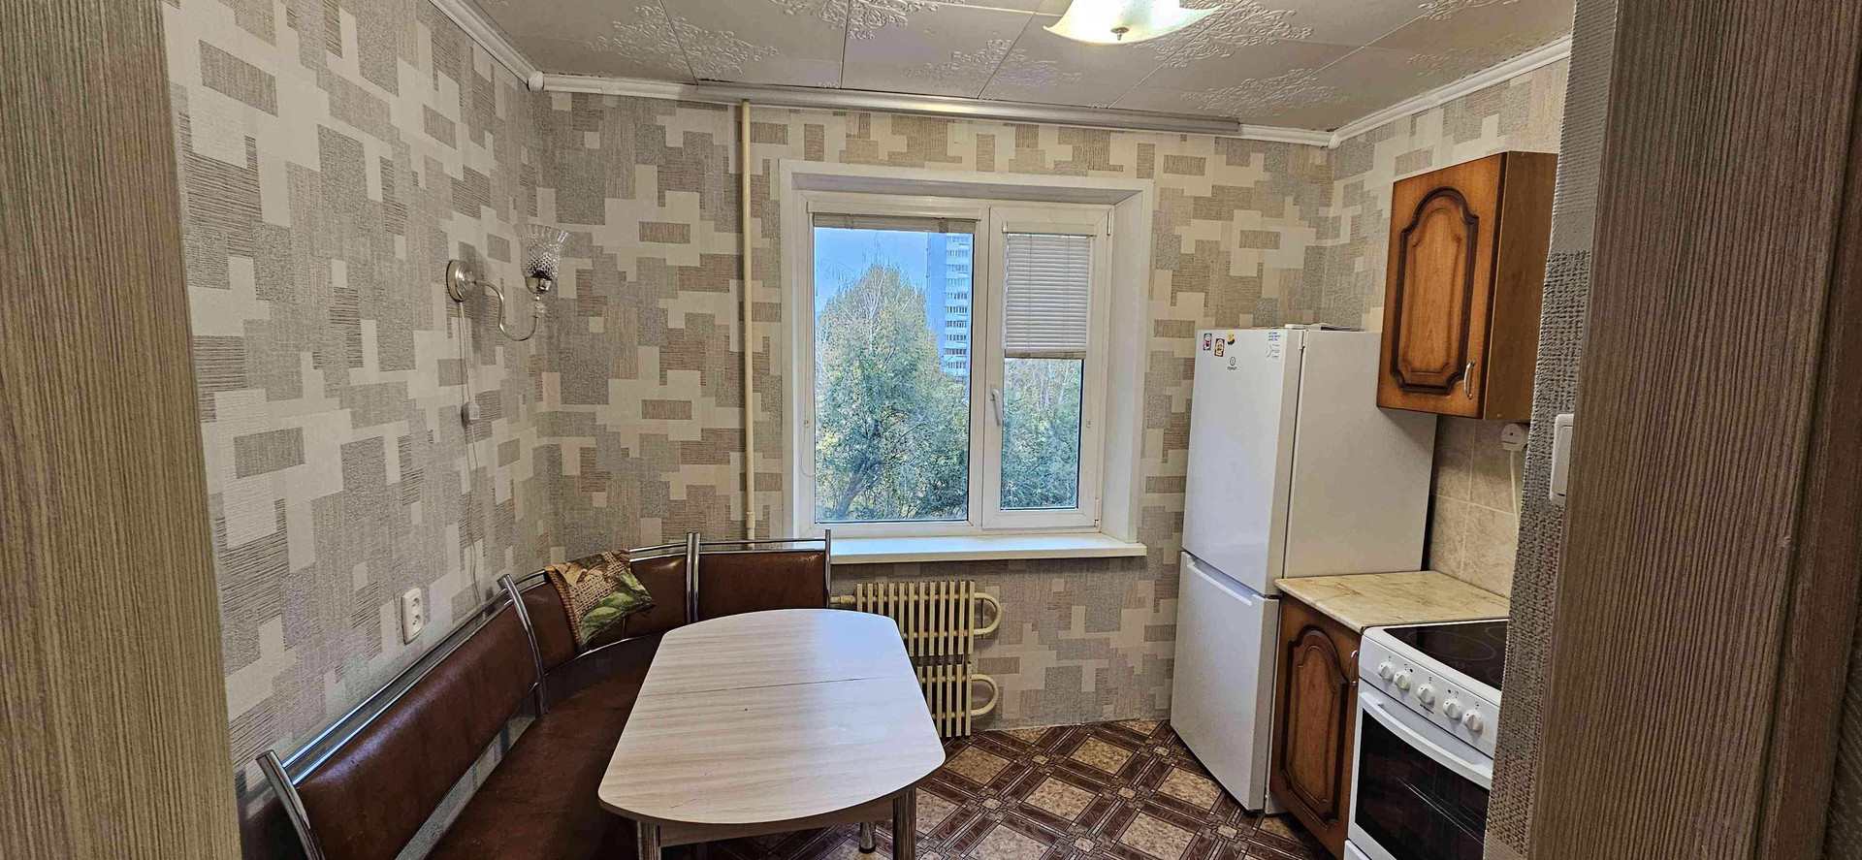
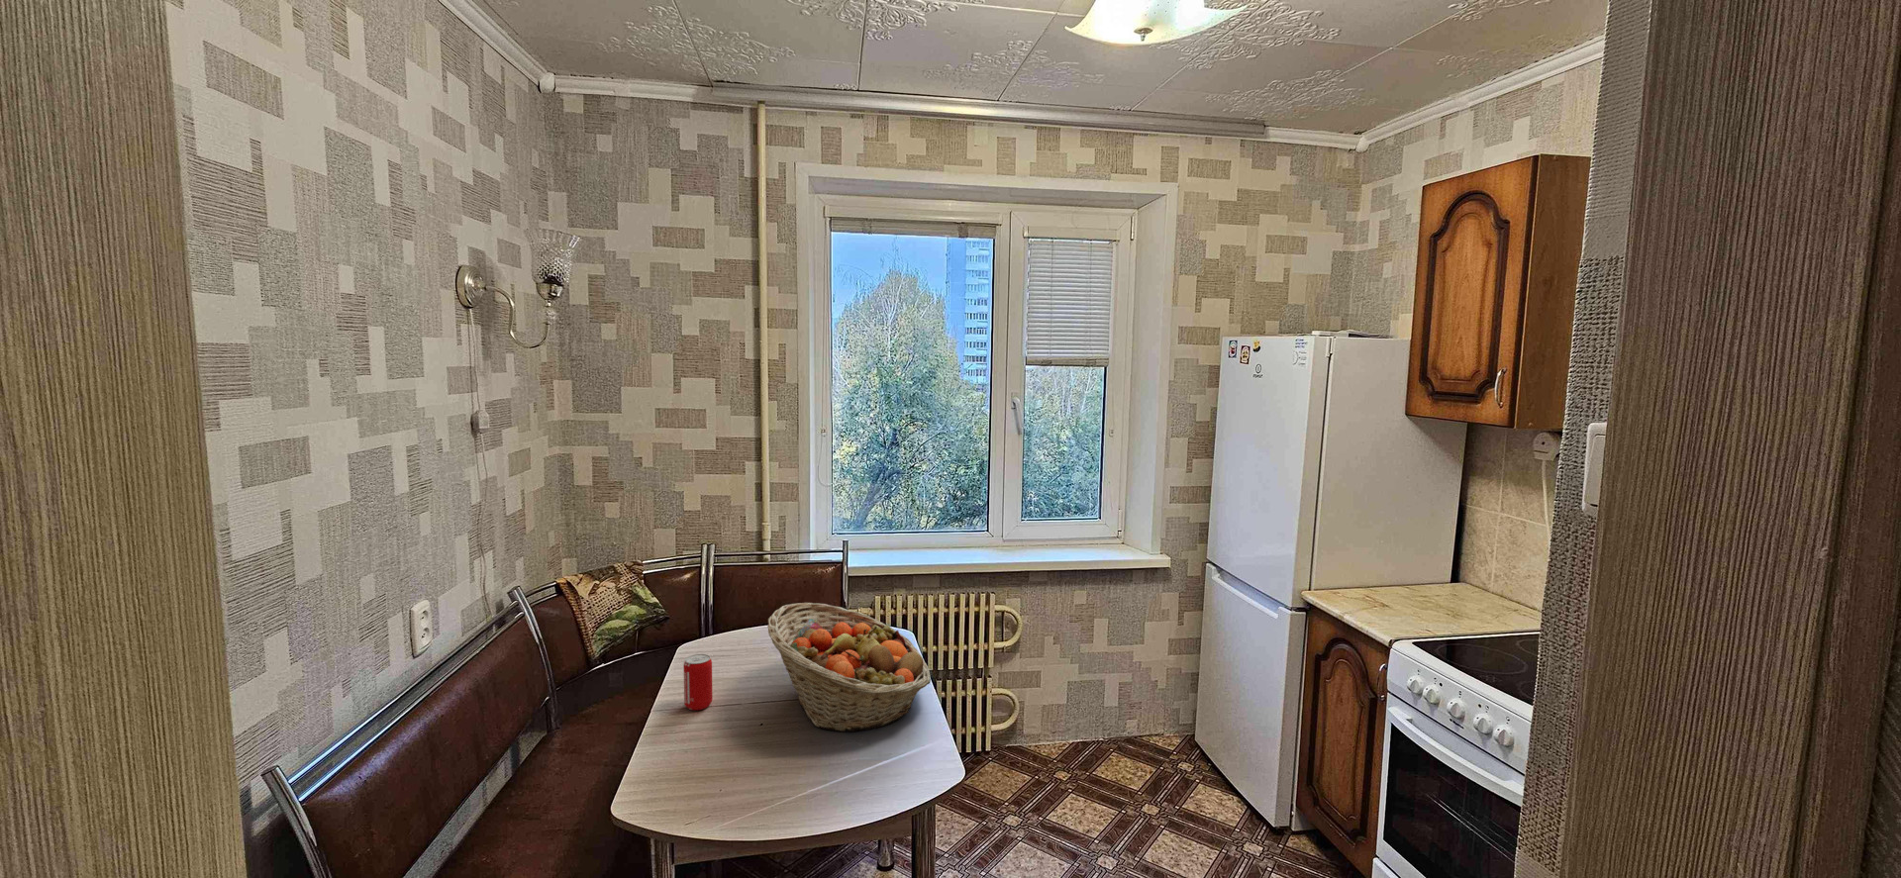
+ beverage can [683,654,714,712]
+ fruit basket [766,602,931,732]
